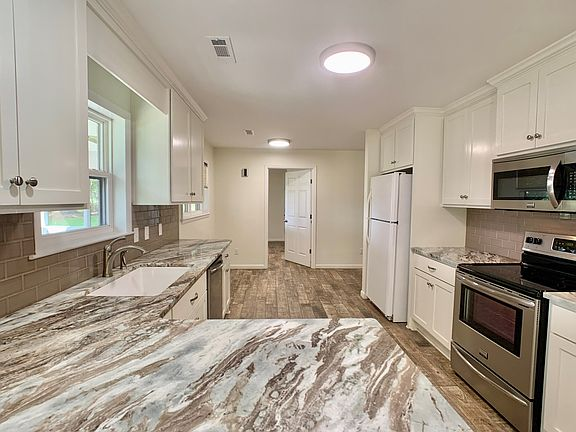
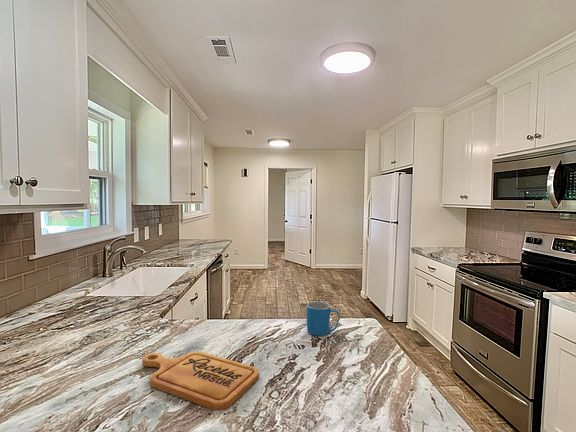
+ cutting board [141,350,260,411]
+ mug [305,301,341,337]
